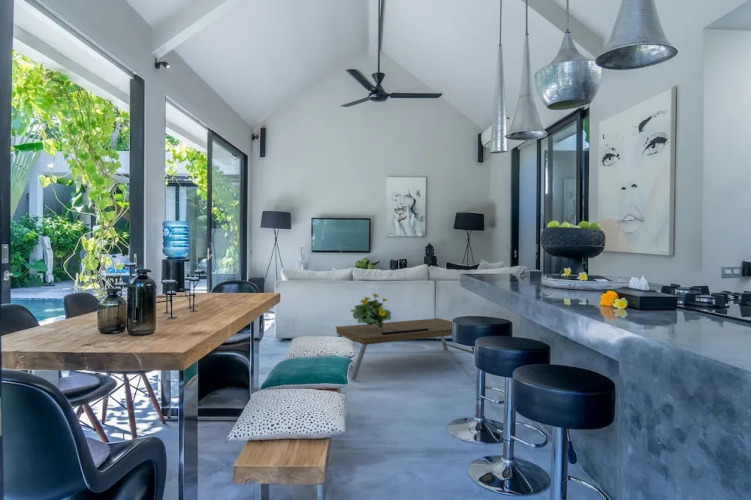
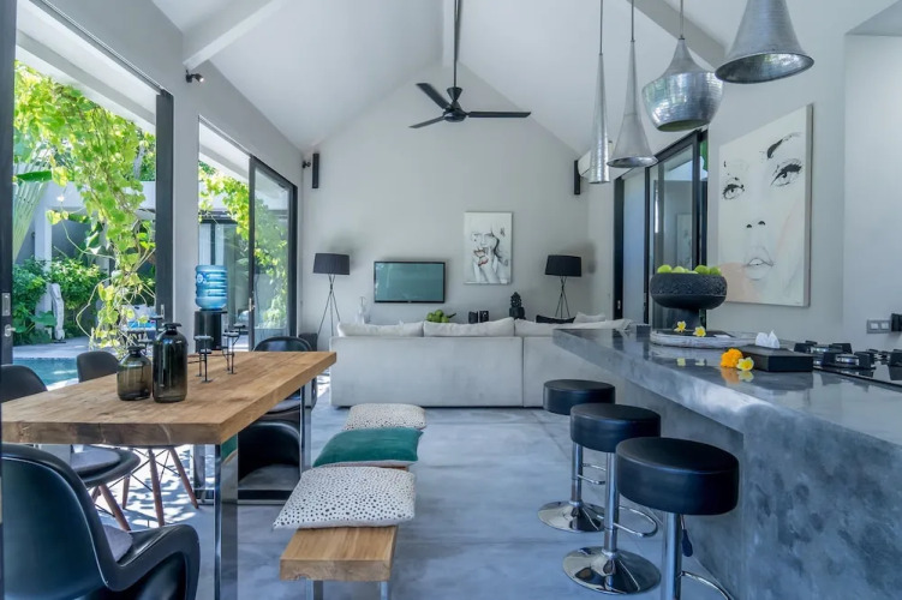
- flowering plant [350,293,392,329]
- coffee table [335,317,474,381]
